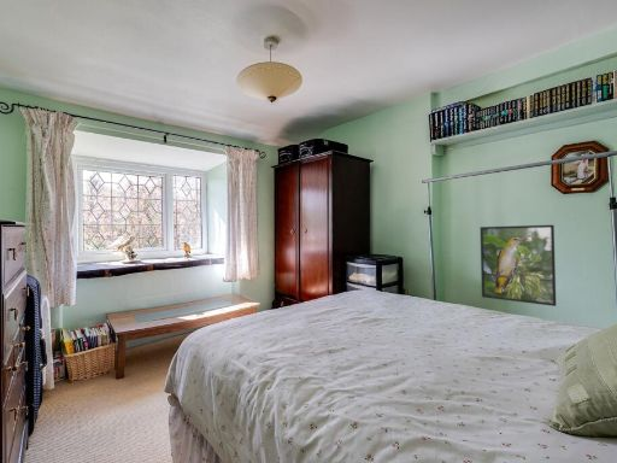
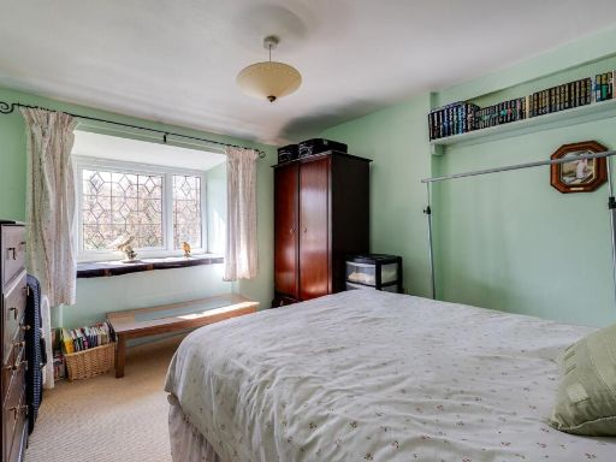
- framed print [478,224,557,307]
